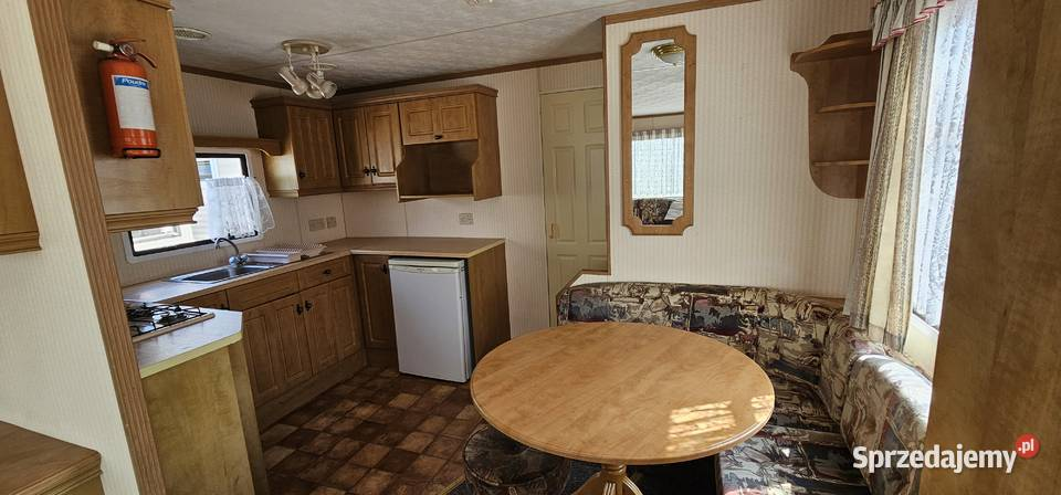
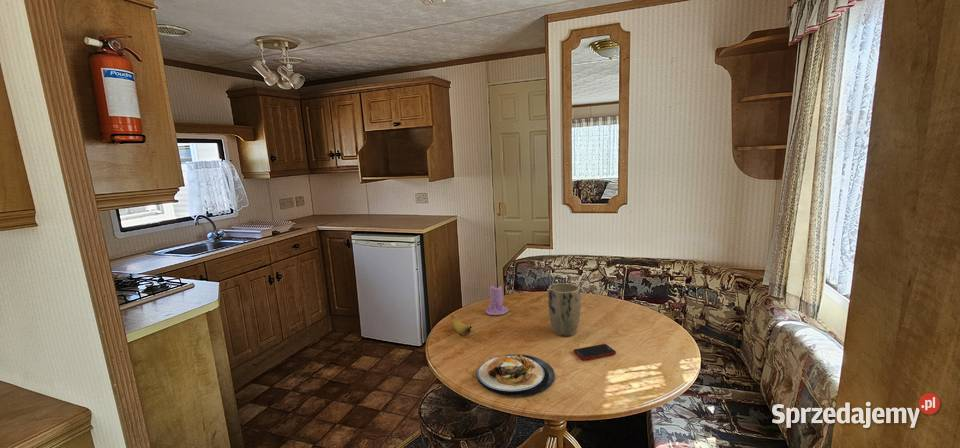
+ banana [450,315,473,336]
+ candle [485,282,509,316]
+ plant pot [547,282,581,337]
+ plate [476,353,556,397]
+ cell phone [572,343,617,361]
